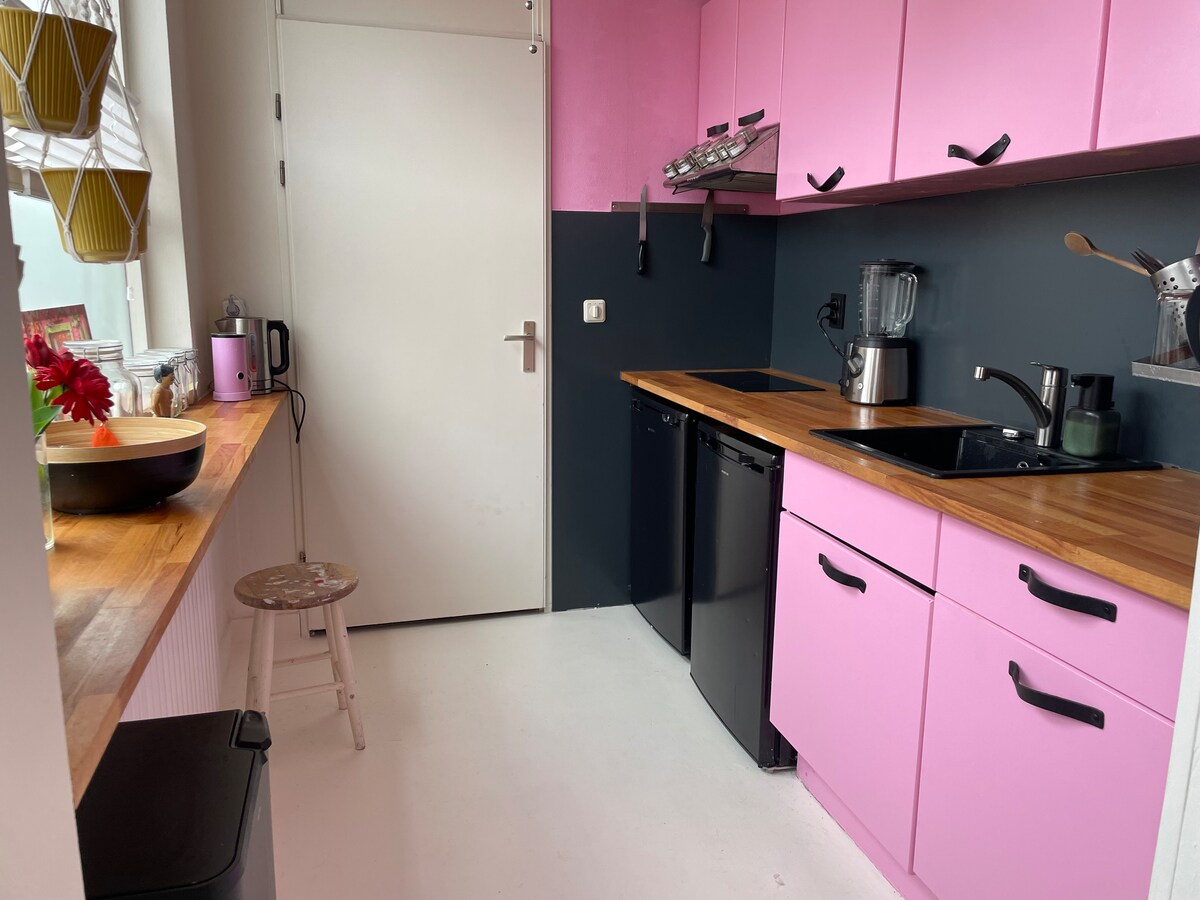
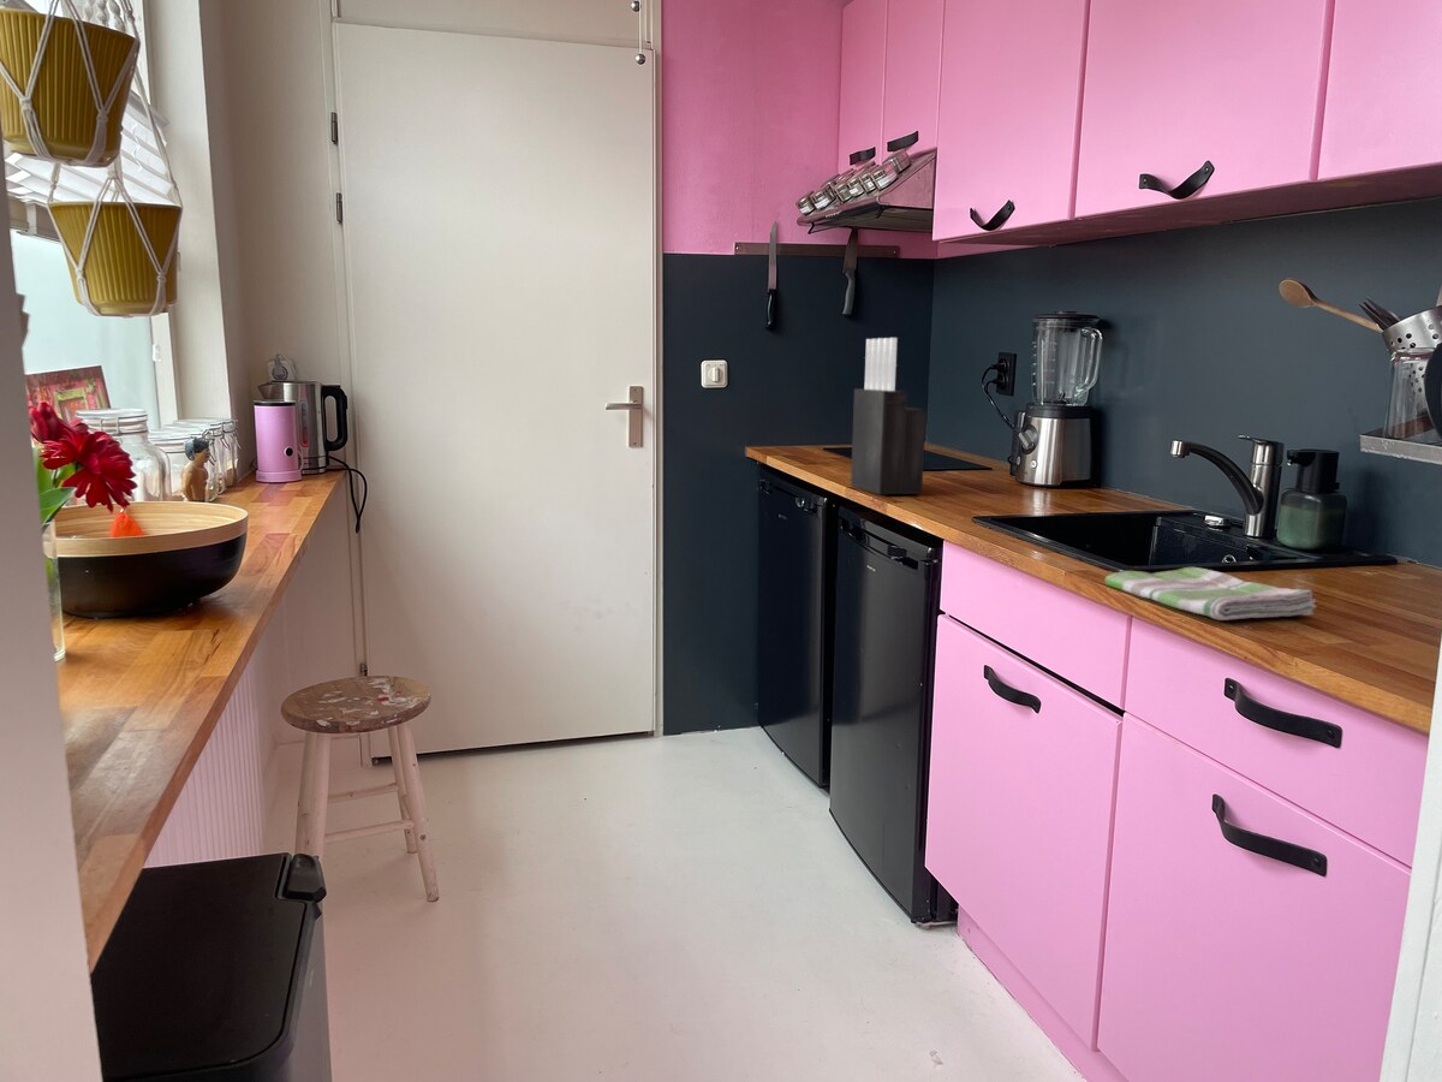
+ knife block [850,337,928,495]
+ dish towel [1103,566,1317,622]
